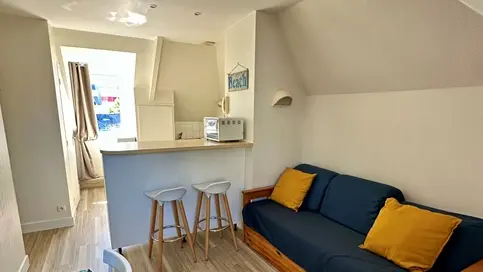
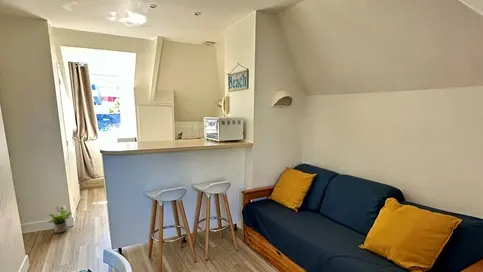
+ potted plant [46,208,73,234]
